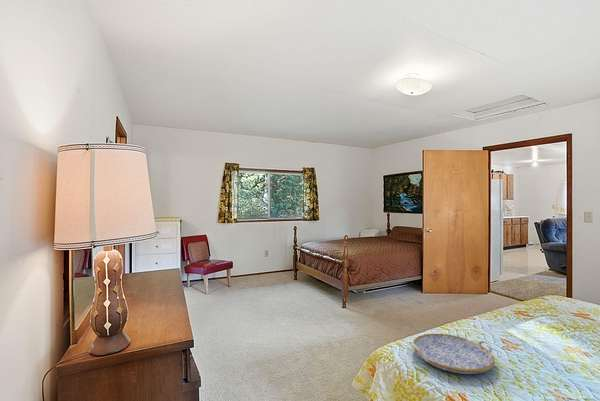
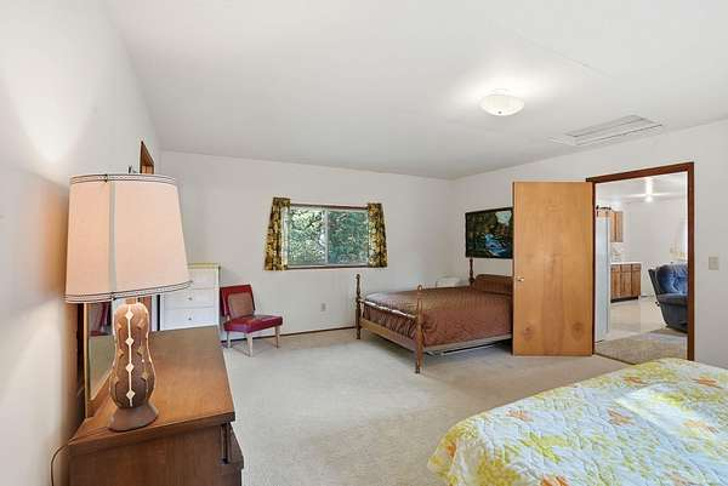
- serving tray [411,333,496,375]
